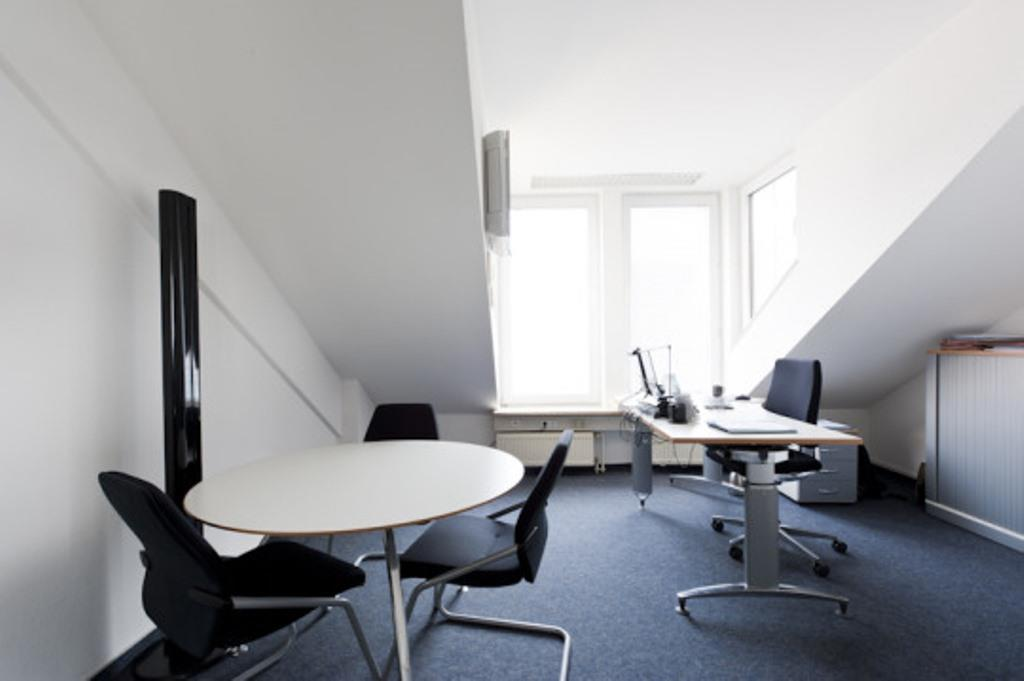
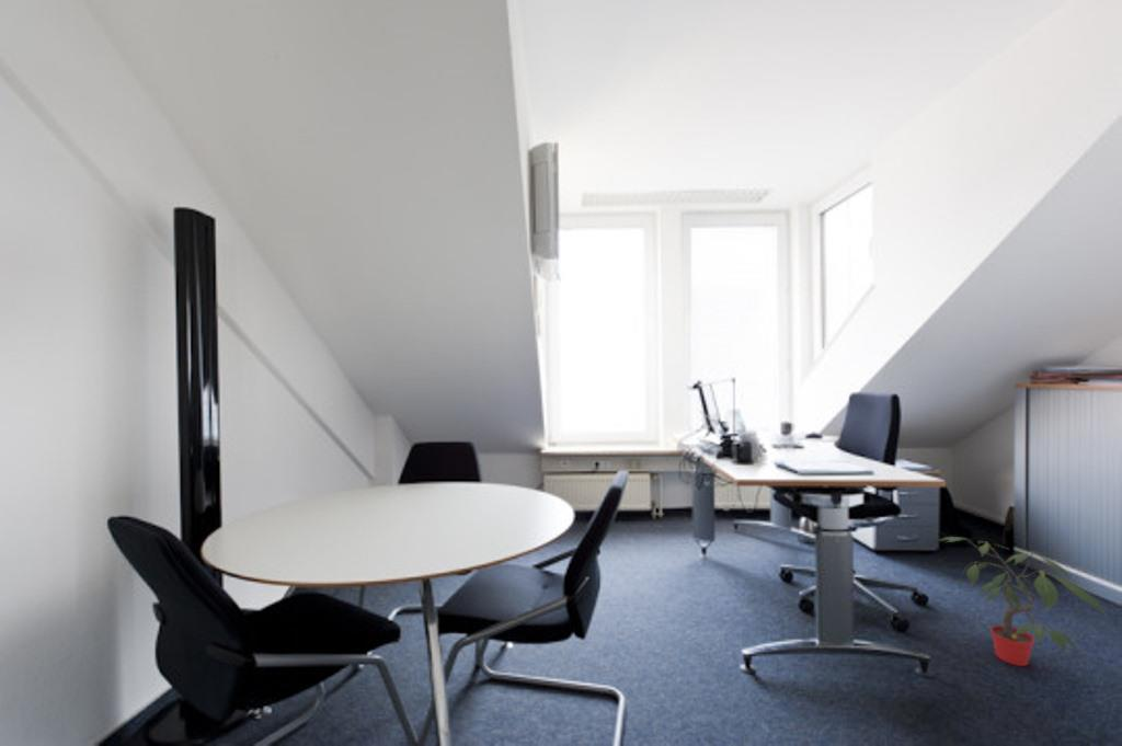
+ potted plant [937,536,1109,667]
